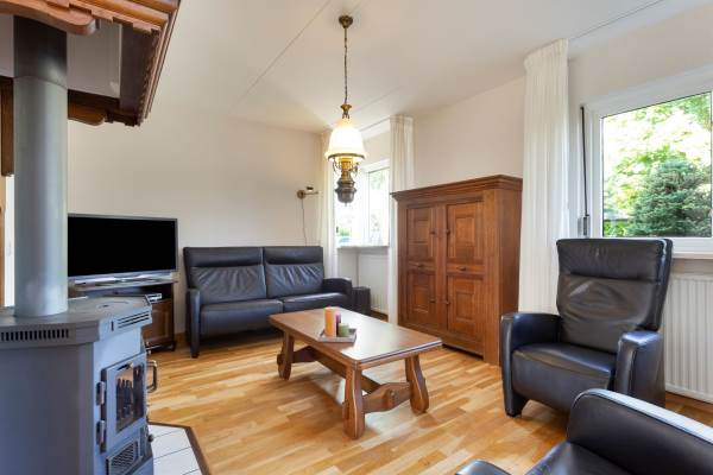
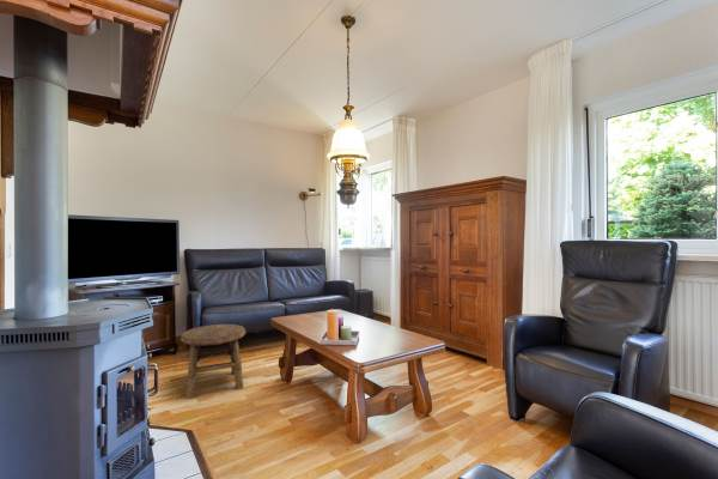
+ stool [180,323,247,399]
